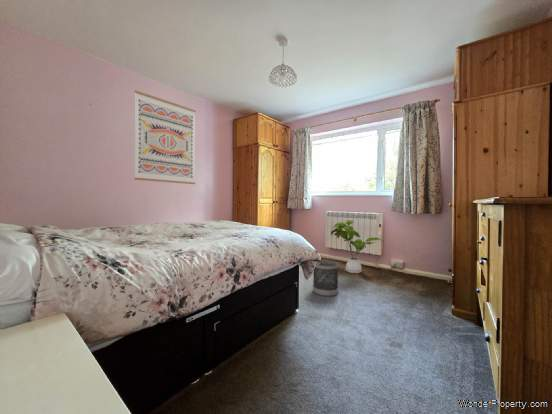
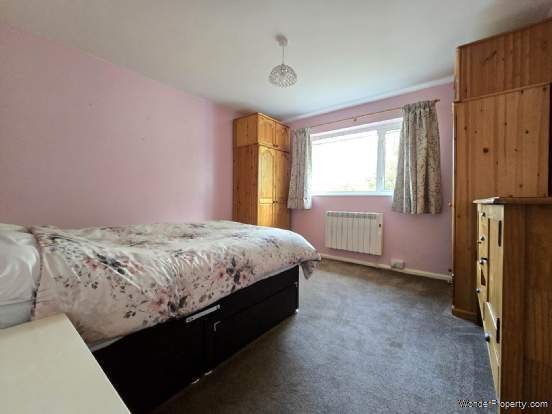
- wall art [134,89,197,185]
- house plant [330,219,383,274]
- wastebasket [312,259,340,297]
